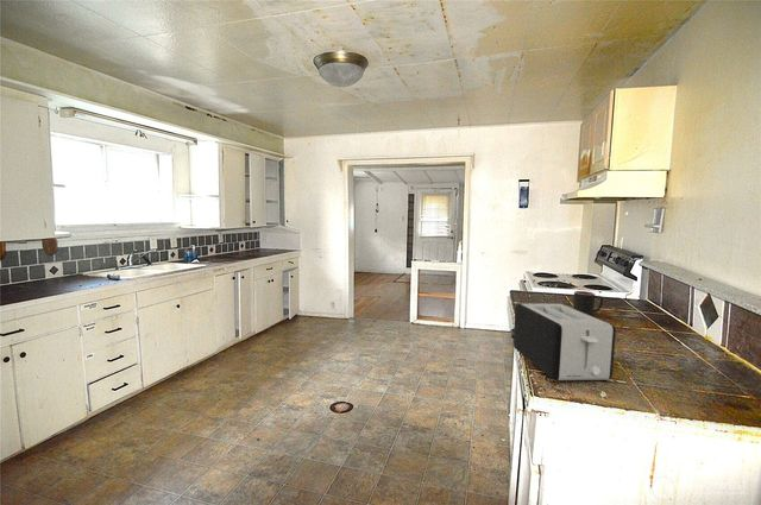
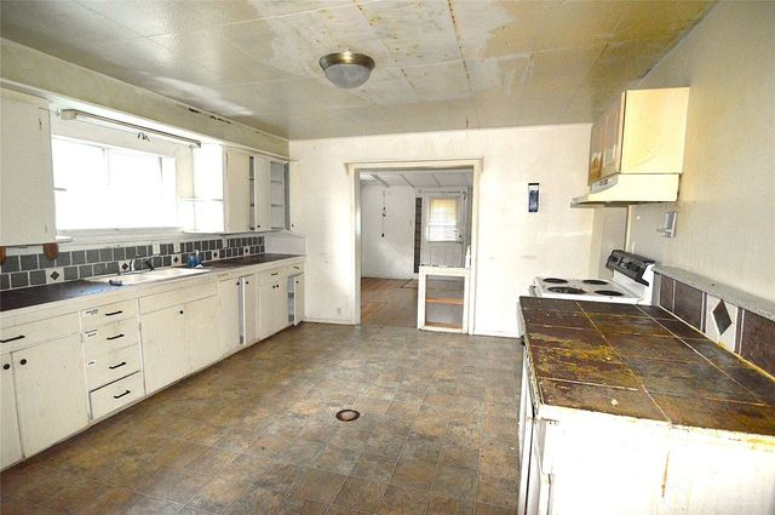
- toaster [512,303,617,381]
- mug [572,290,604,317]
